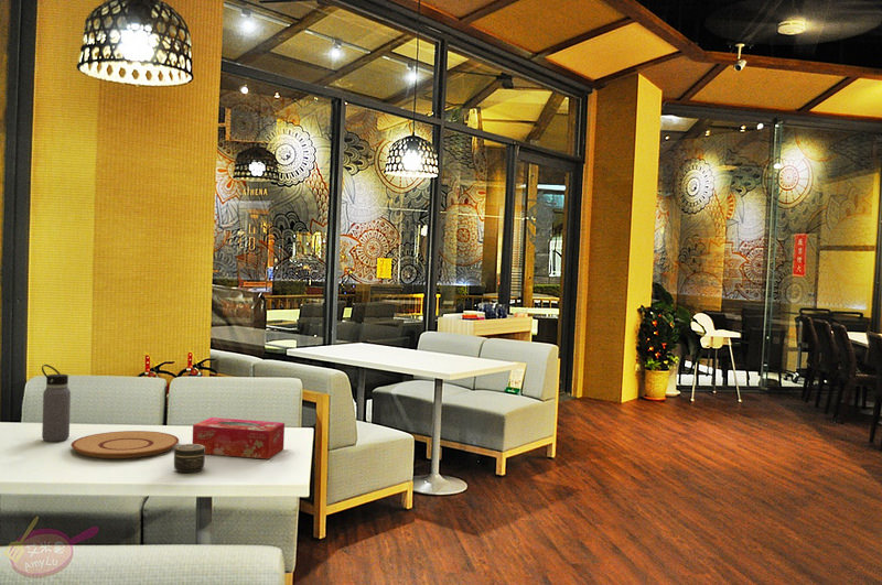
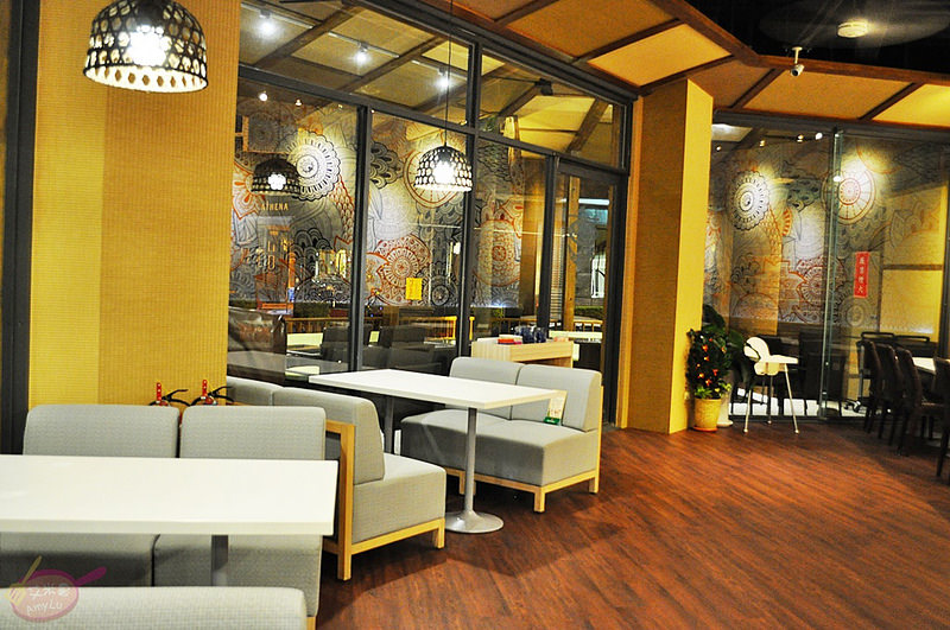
- jar [173,443,206,474]
- tissue box [192,416,286,461]
- plate [71,430,180,459]
- water bottle [41,364,72,443]
